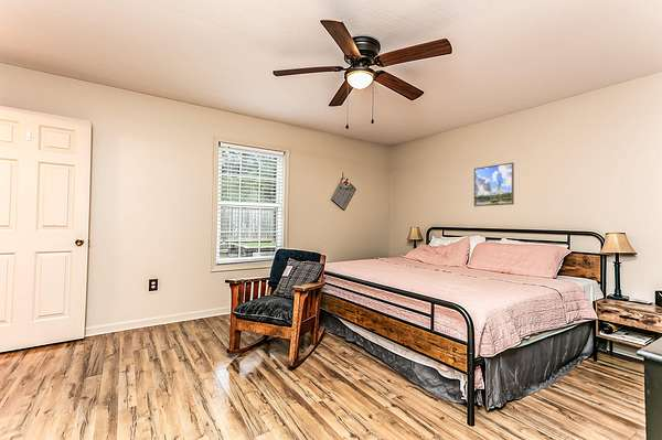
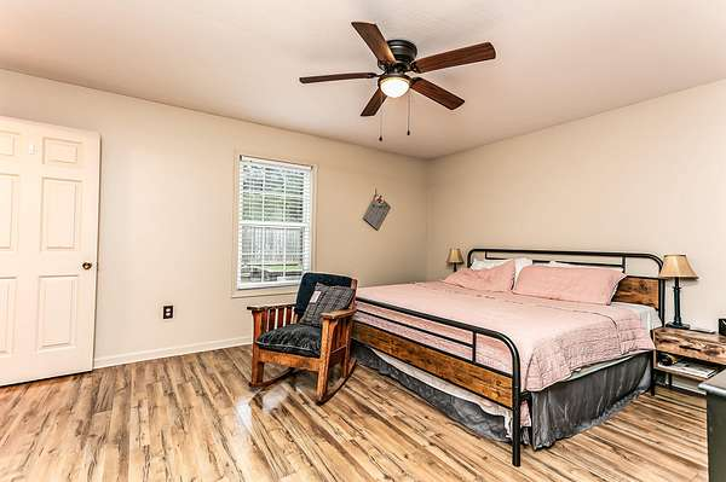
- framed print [473,162,515,207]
